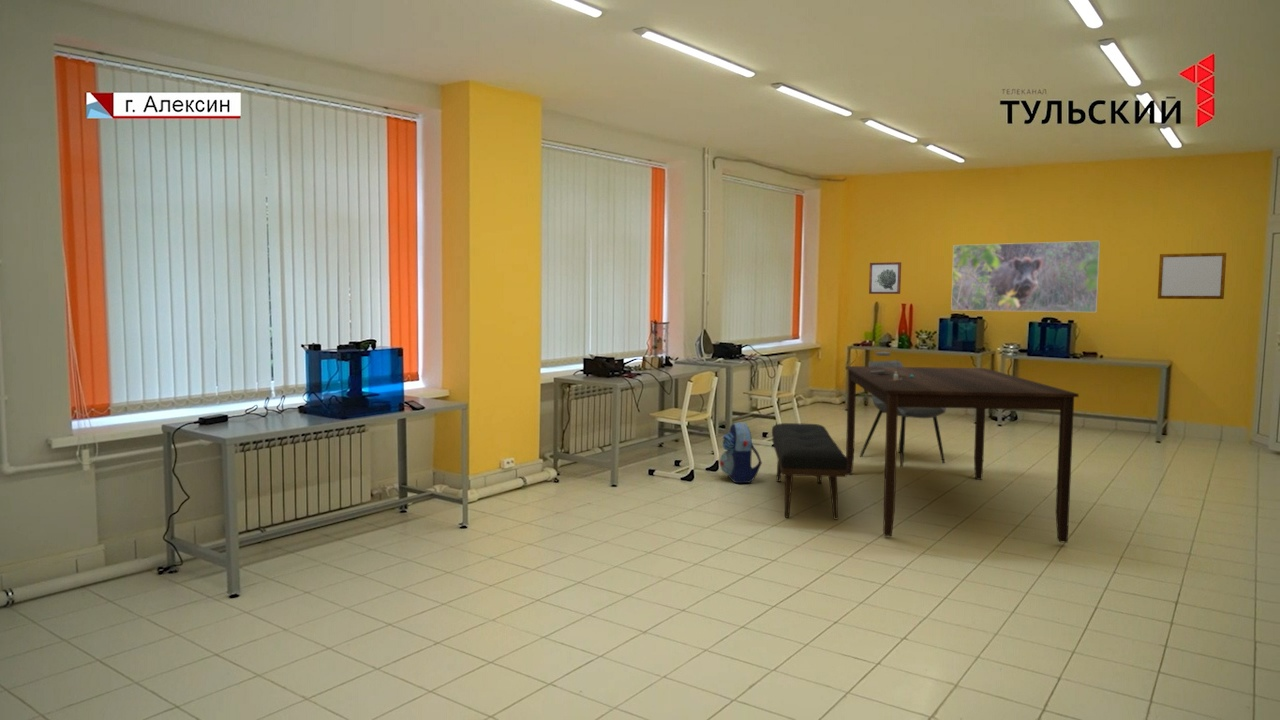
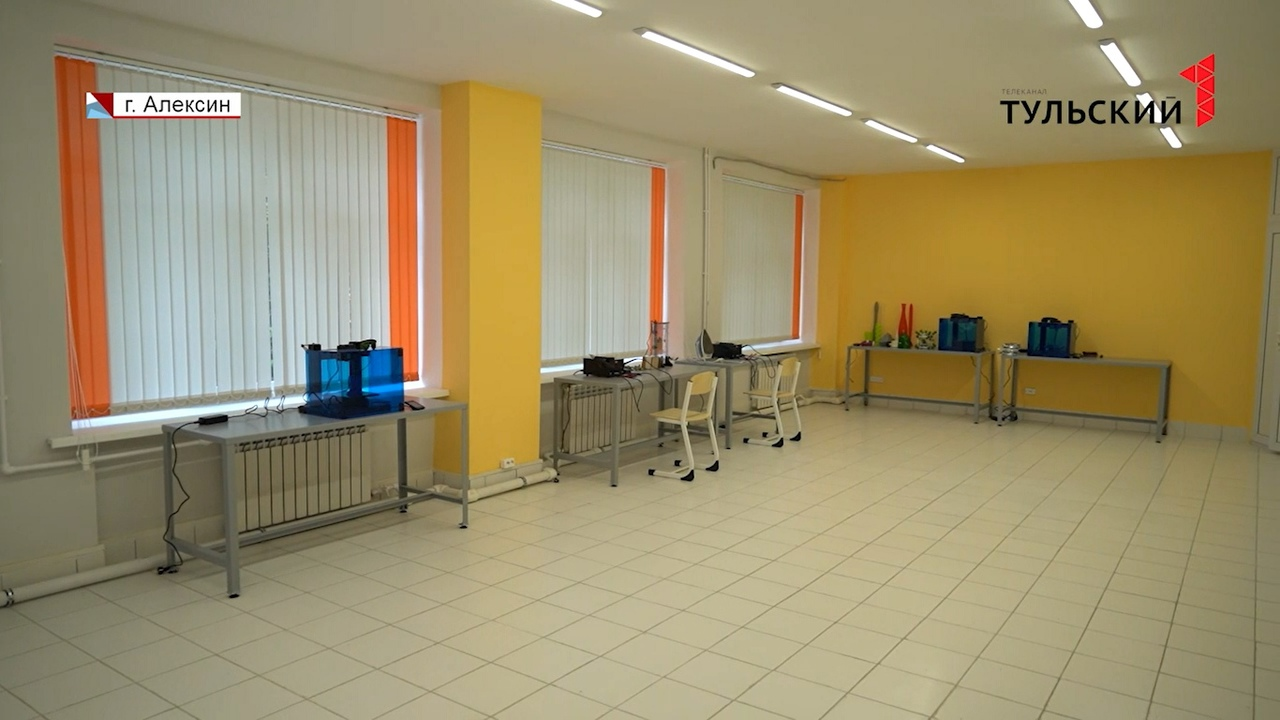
- backpack [719,421,763,484]
- dining chair [859,359,947,468]
- writing board [1157,252,1227,300]
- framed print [950,240,1101,313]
- wall art [868,261,902,295]
- dining table [771,350,1080,544]
